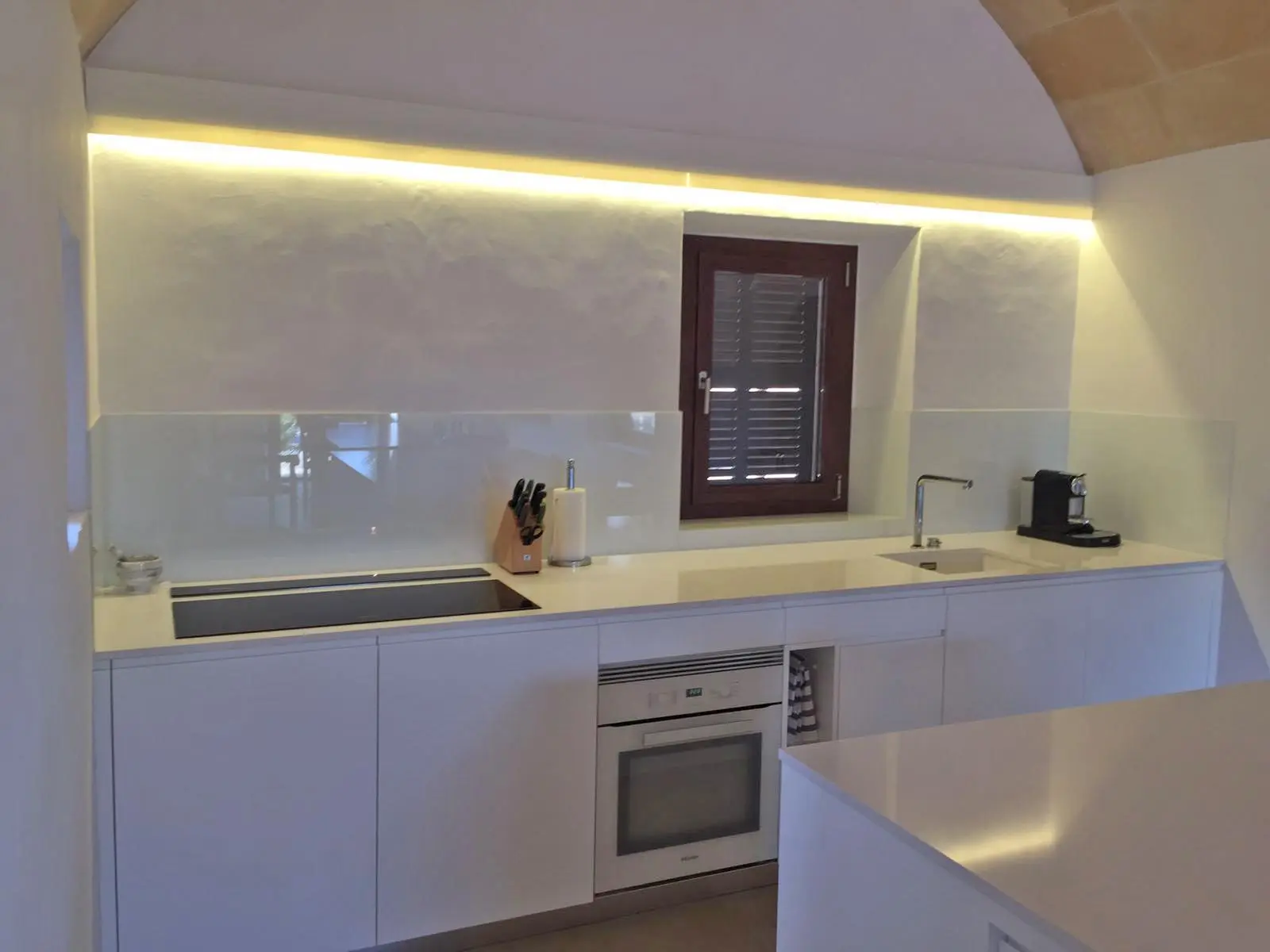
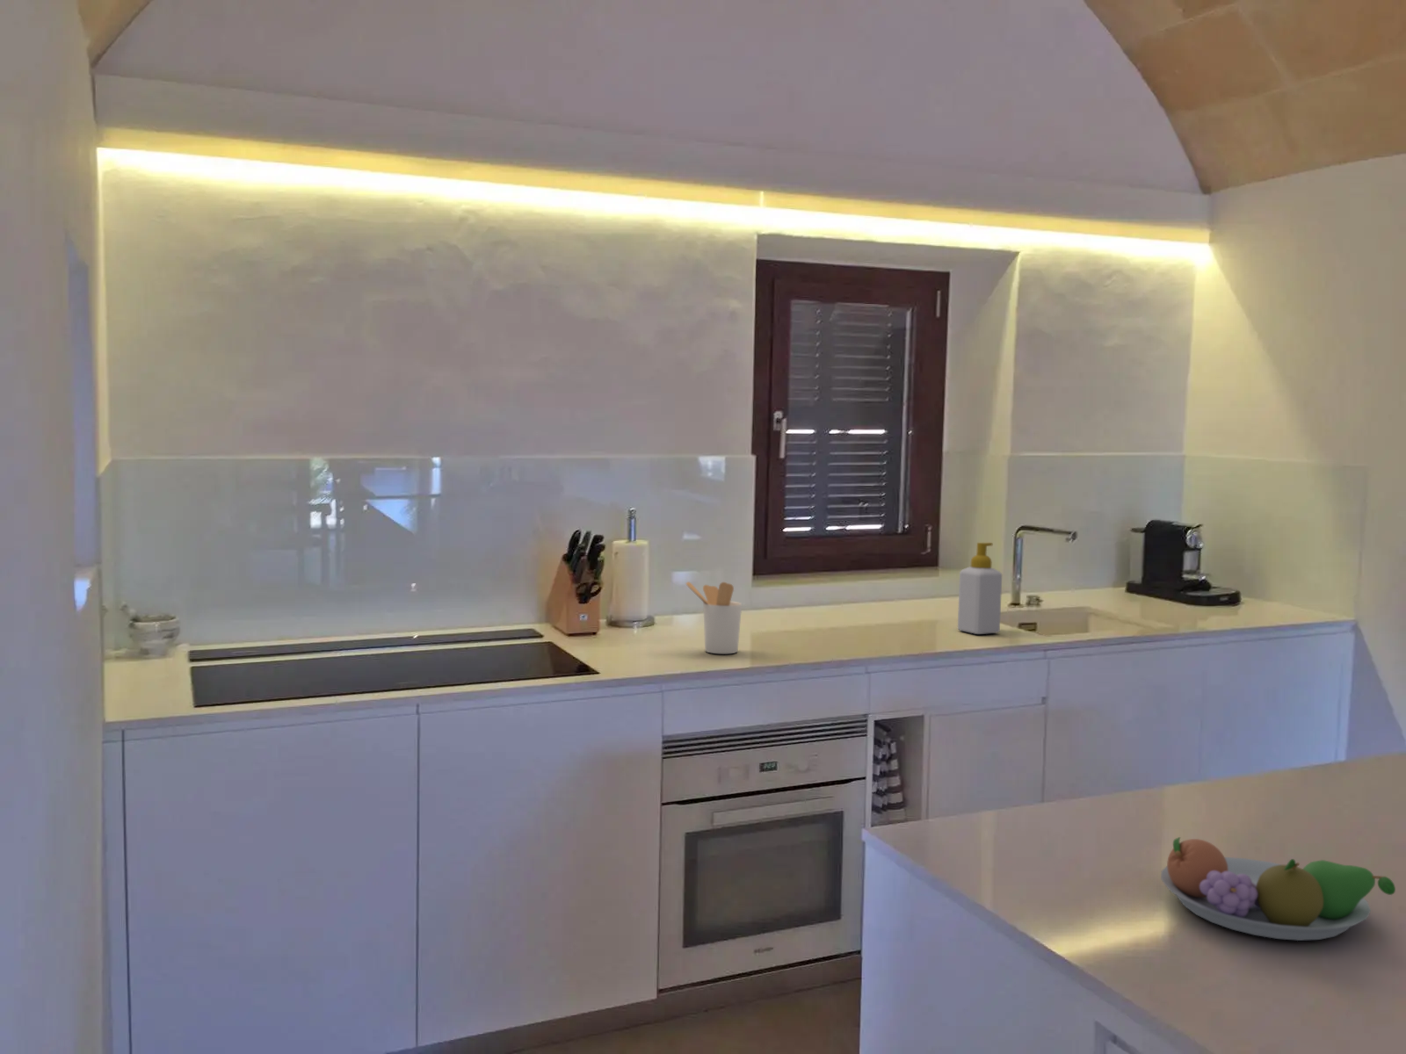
+ utensil holder [685,580,743,654]
+ fruit bowl [1160,836,1396,941]
+ soap bottle [957,541,1003,636]
